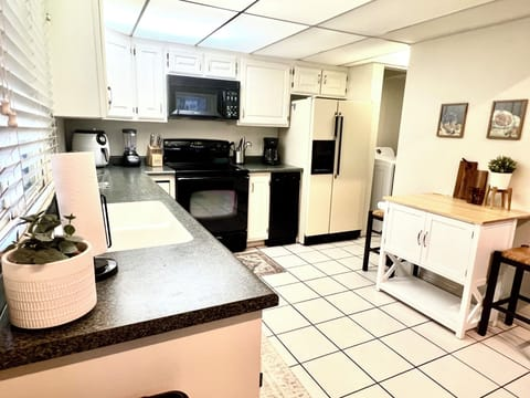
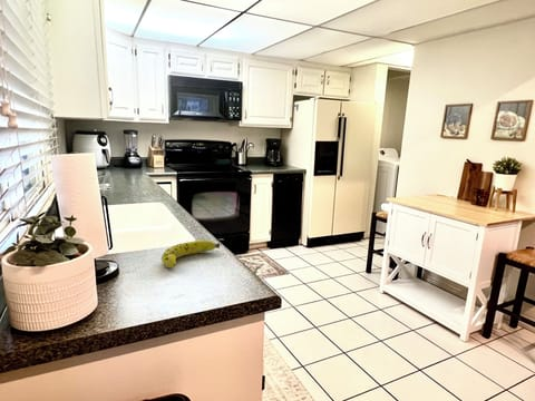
+ fruit [160,239,221,268]
